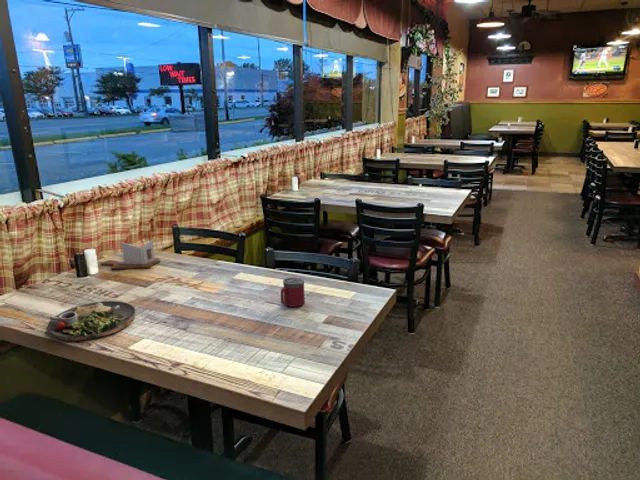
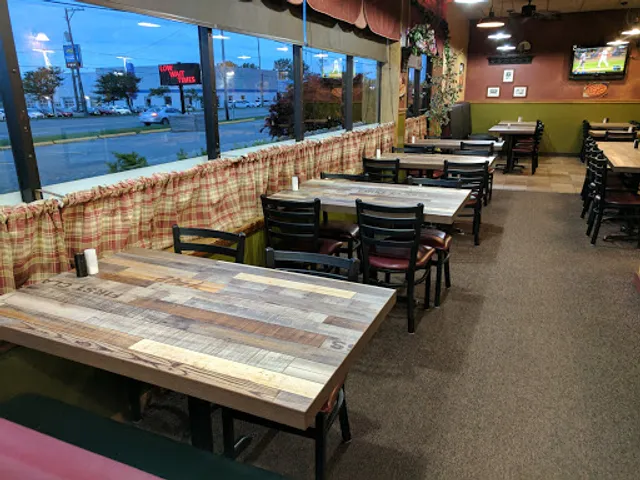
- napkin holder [99,239,161,270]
- beverage cup [279,276,306,308]
- dinner plate [46,300,136,341]
